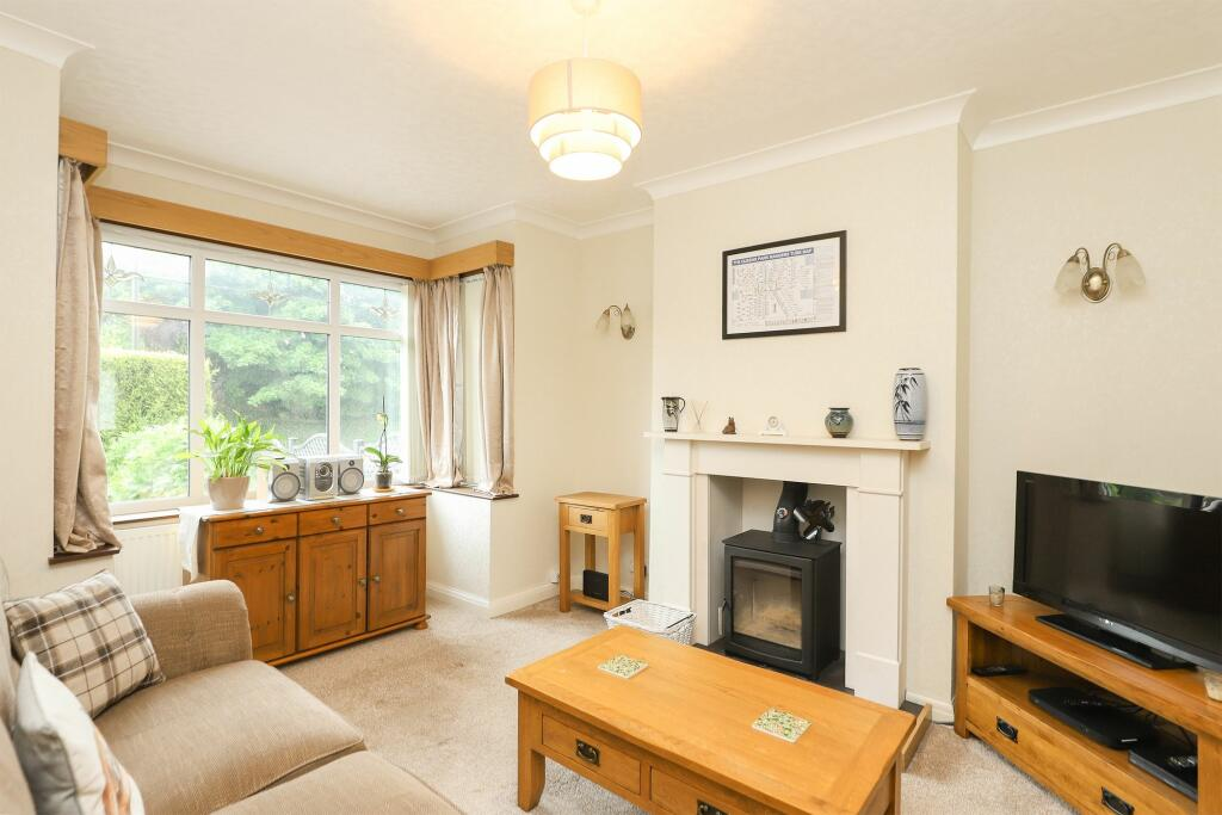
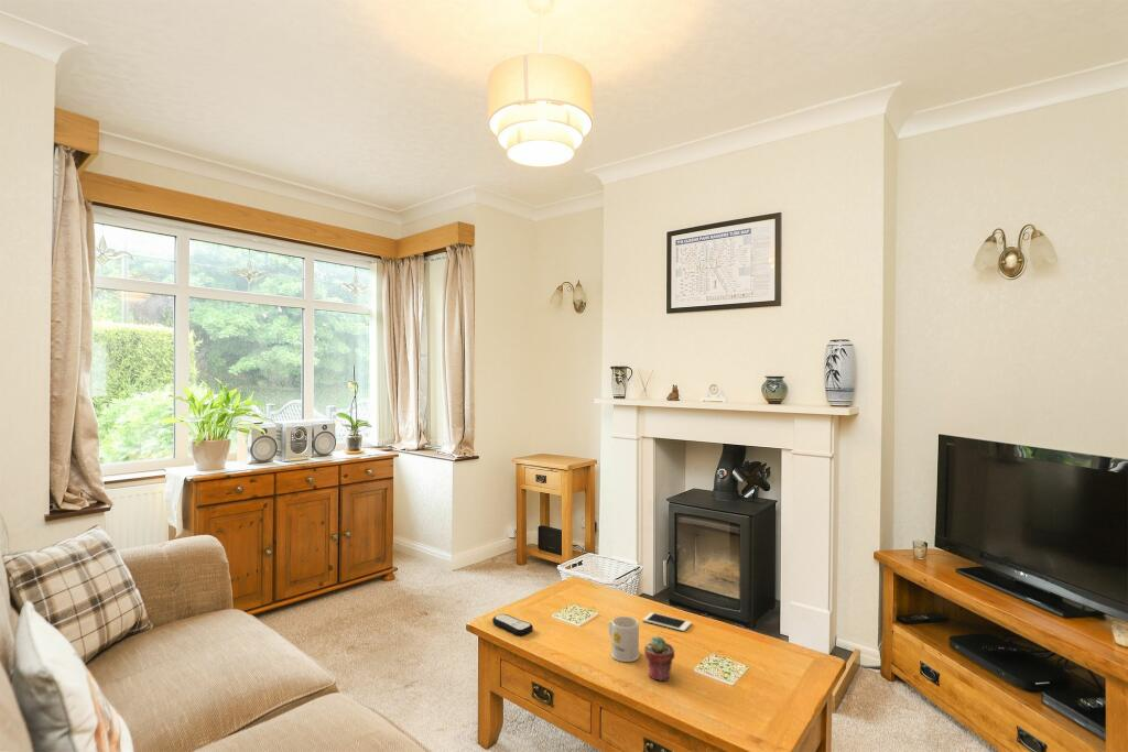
+ mug [608,615,641,663]
+ remote control [491,613,534,636]
+ cell phone [642,611,693,632]
+ potted succulent [643,635,675,682]
